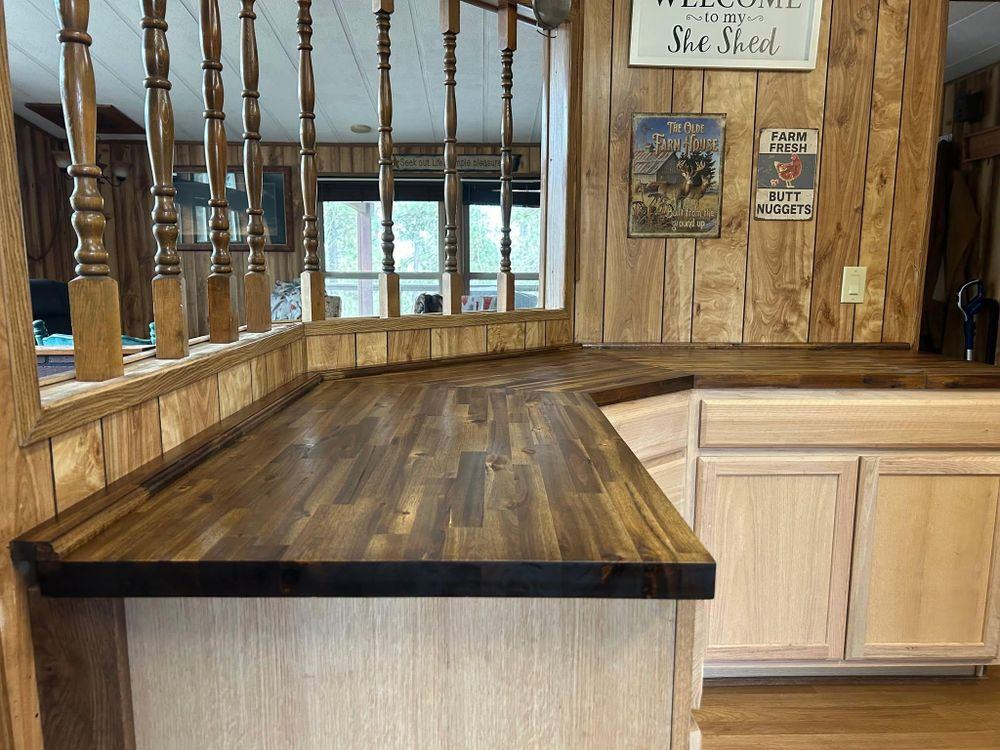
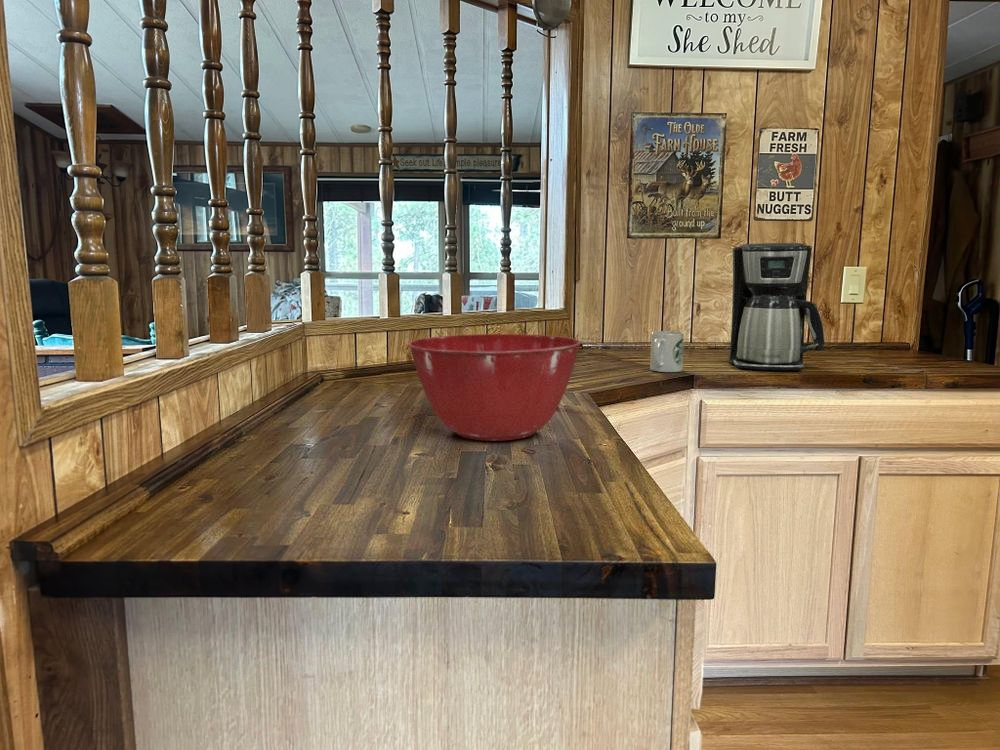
+ mixing bowl [407,333,582,442]
+ coffee maker [727,242,825,371]
+ mug [649,330,685,373]
